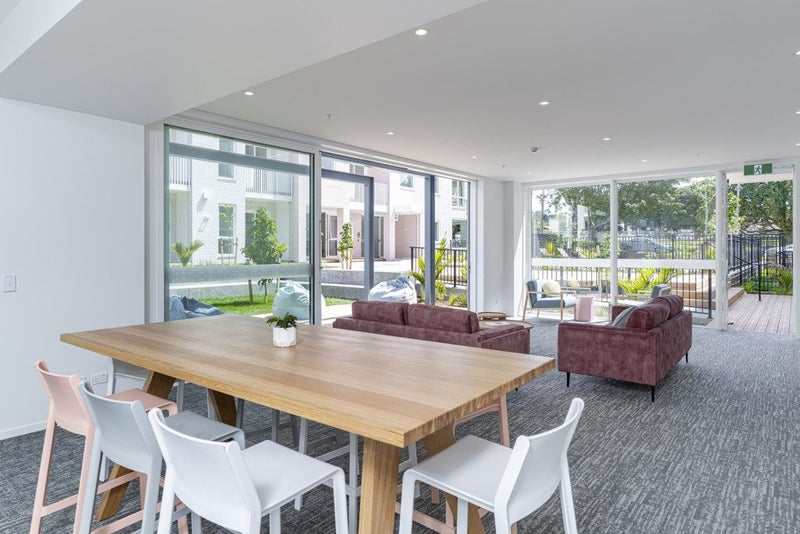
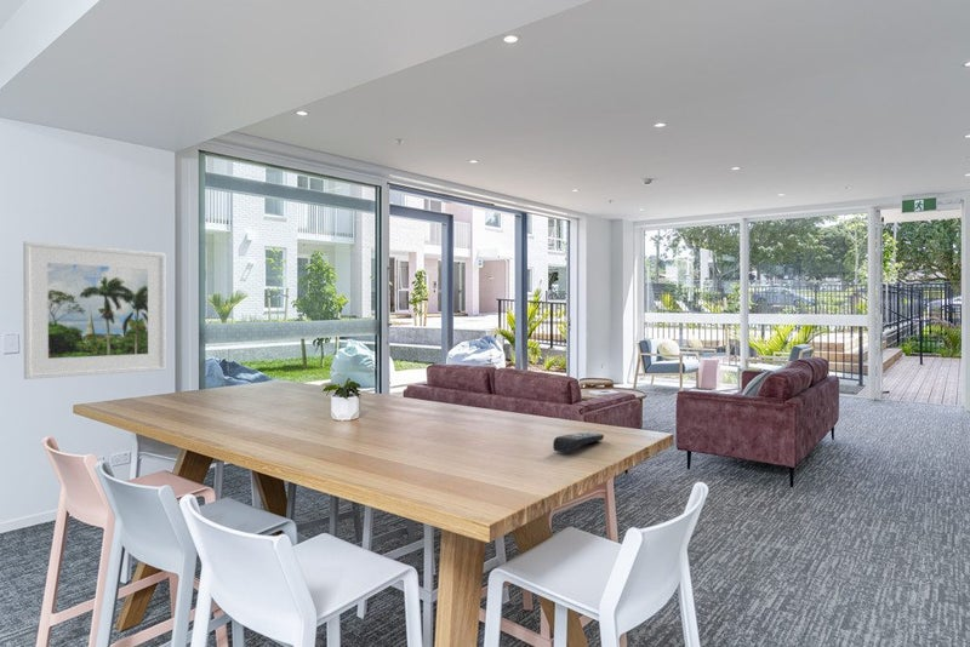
+ remote control [552,431,605,454]
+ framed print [22,240,167,380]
